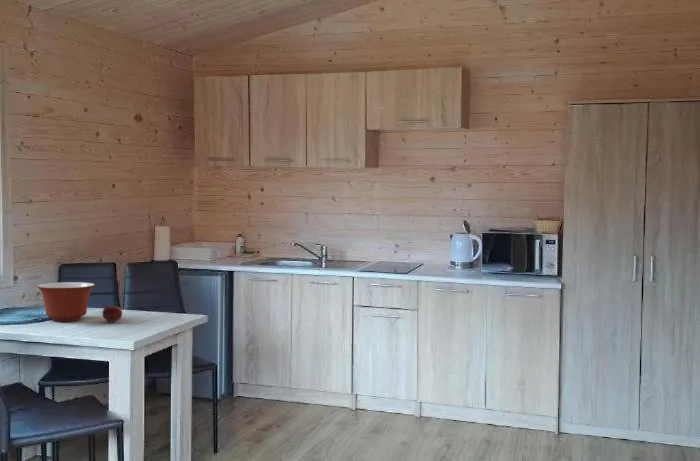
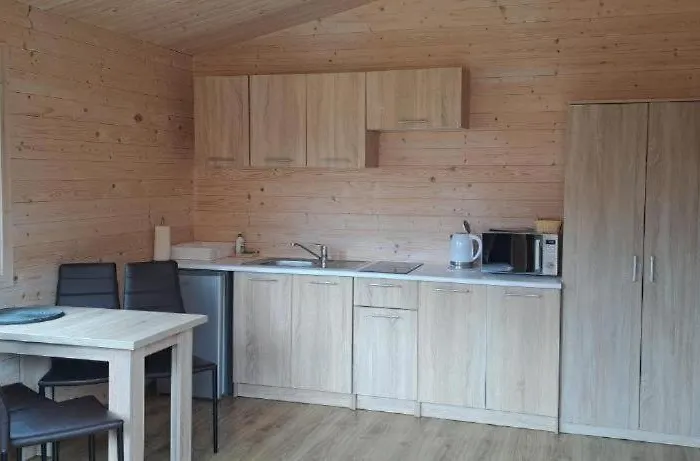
- fruit [101,304,123,323]
- mixing bowl [36,281,96,322]
